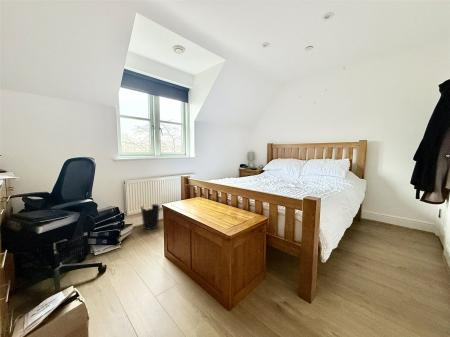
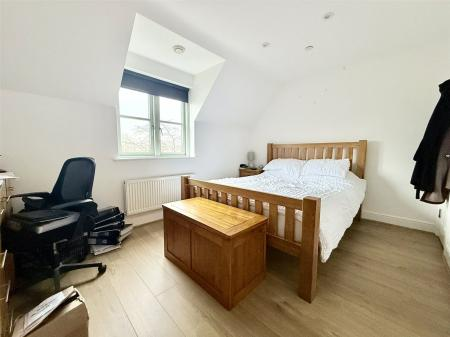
- wastebasket [140,203,161,231]
